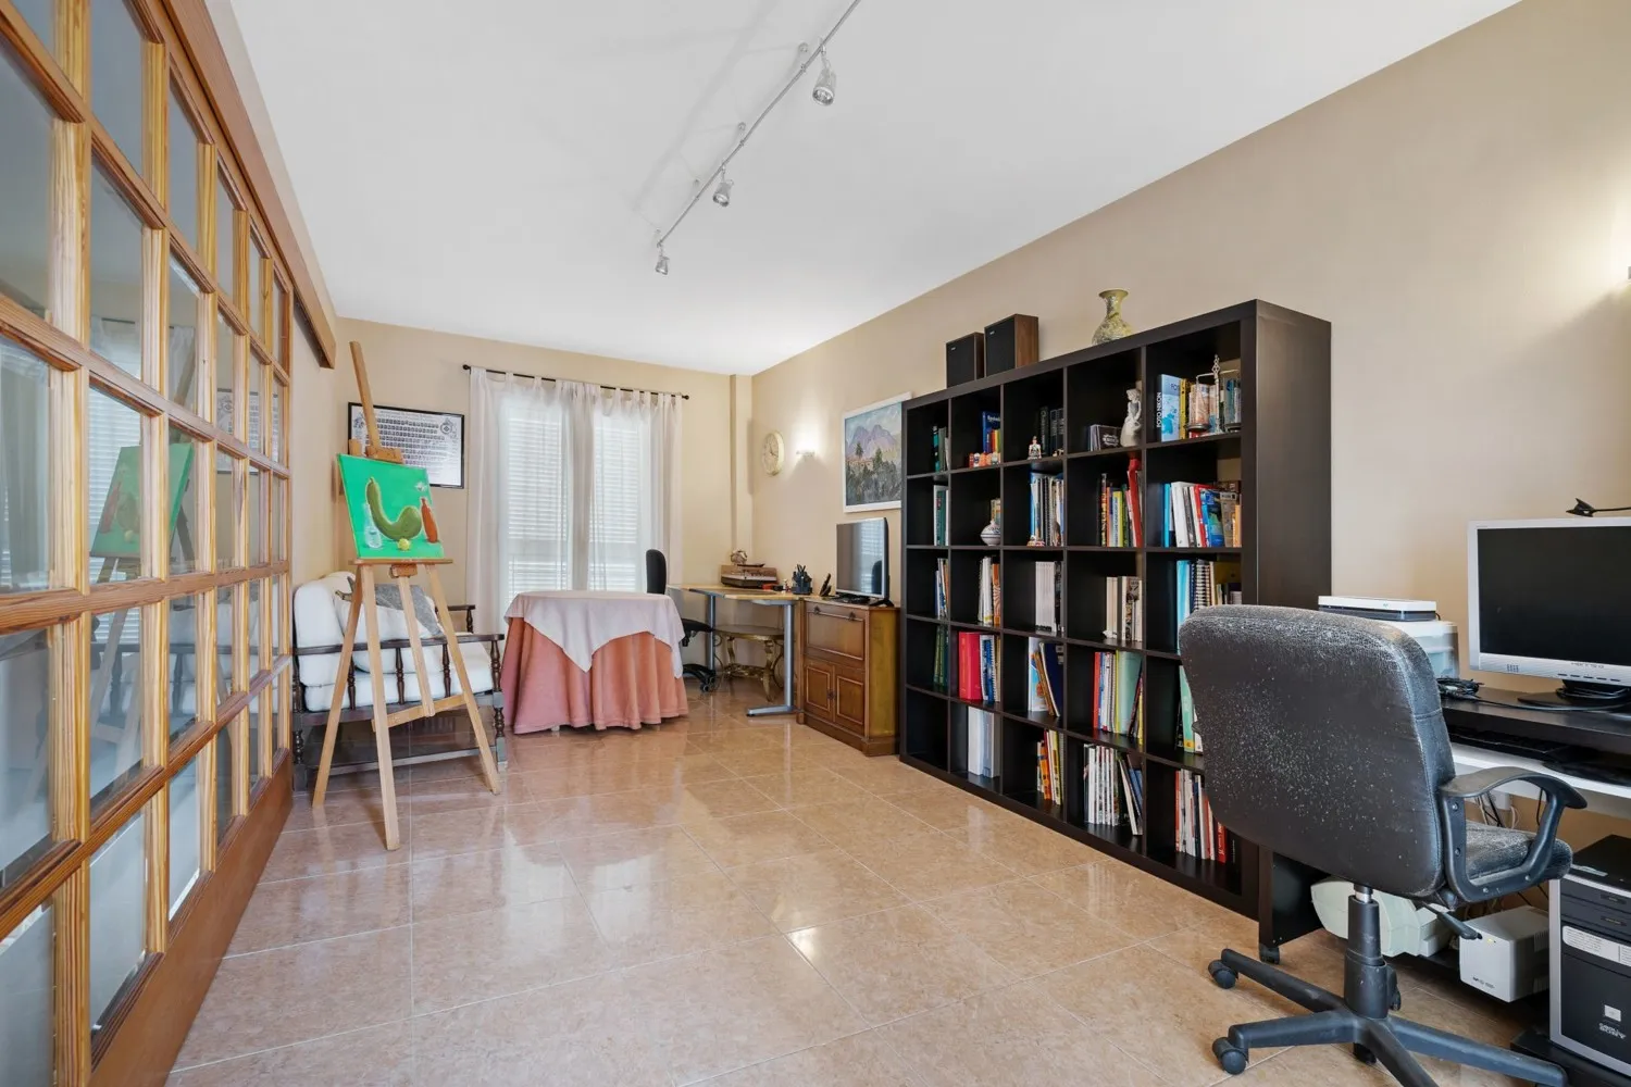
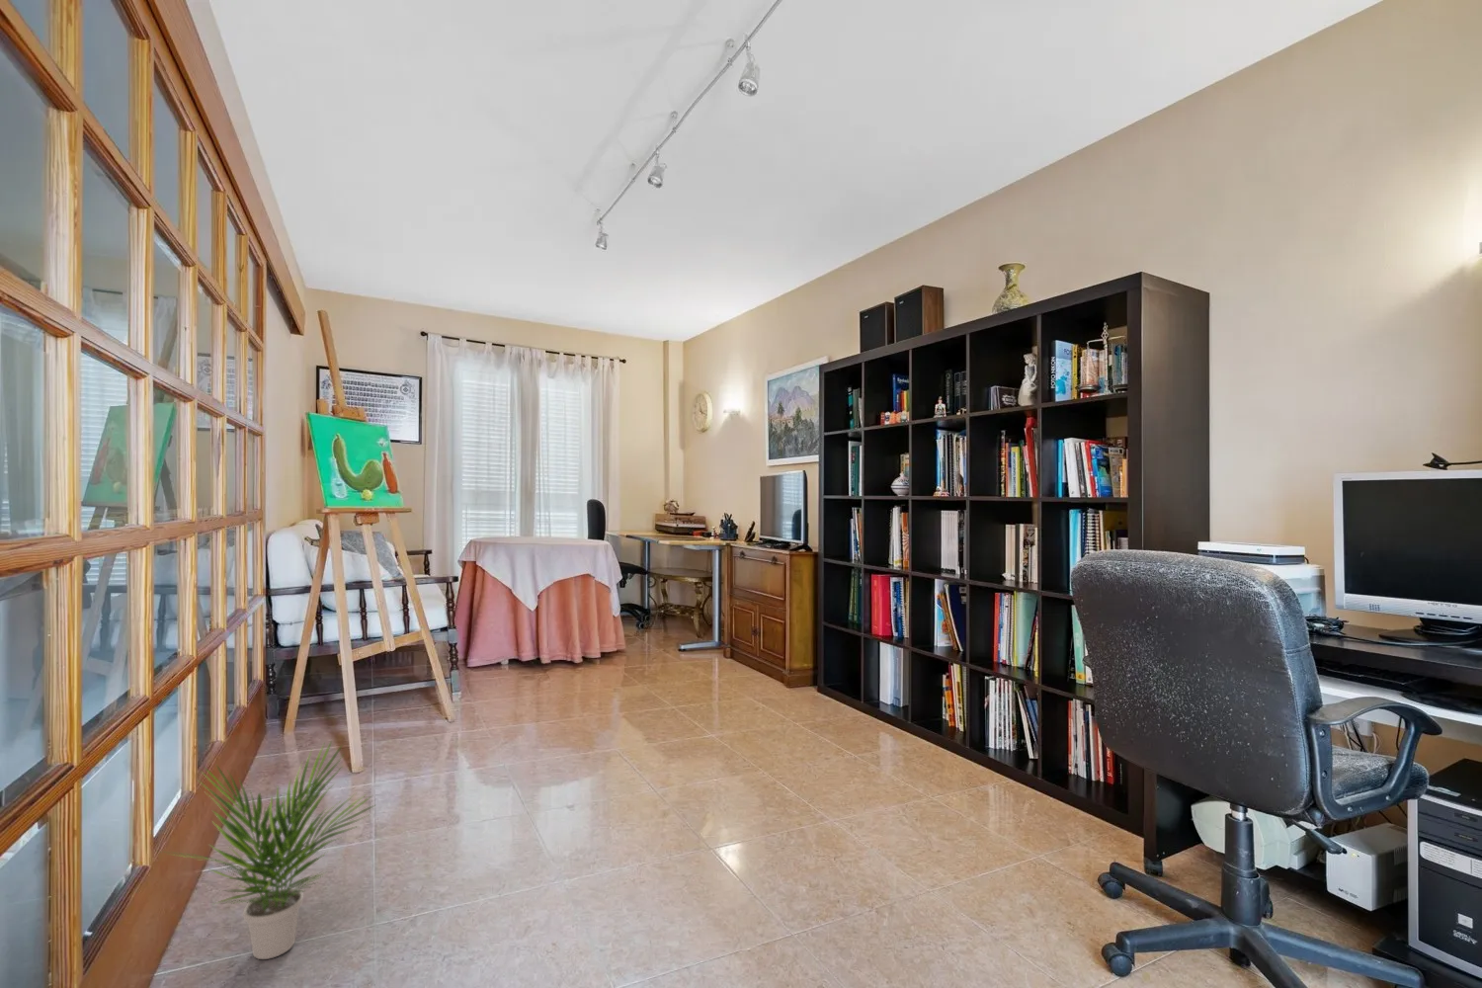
+ potted plant [154,740,375,960]
